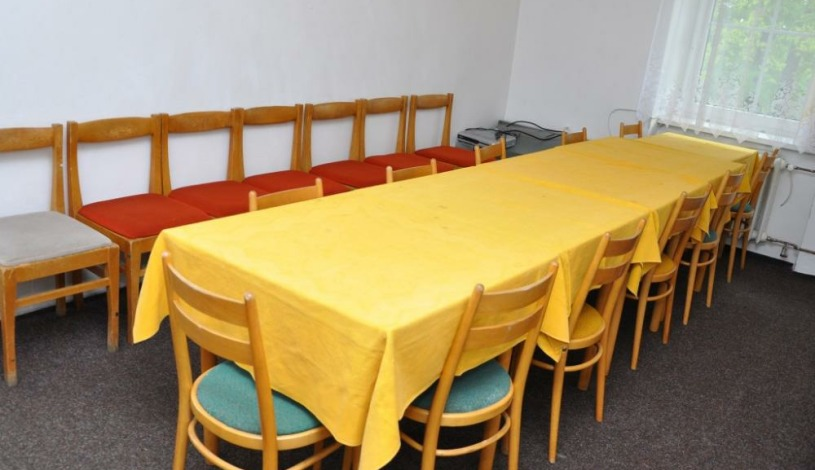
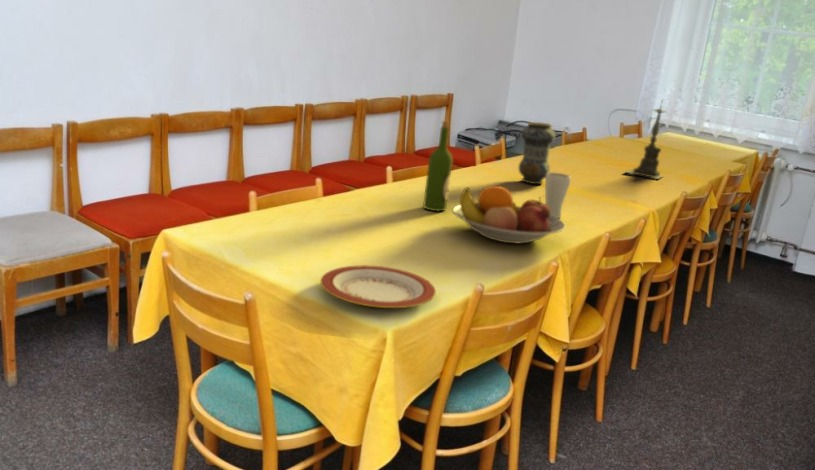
+ fruit bowl [451,185,566,244]
+ vase [518,121,557,185]
+ wine bottle [422,120,453,212]
+ plate [320,264,437,309]
+ drinking glass [544,171,572,219]
+ candle holder [623,98,668,180]
